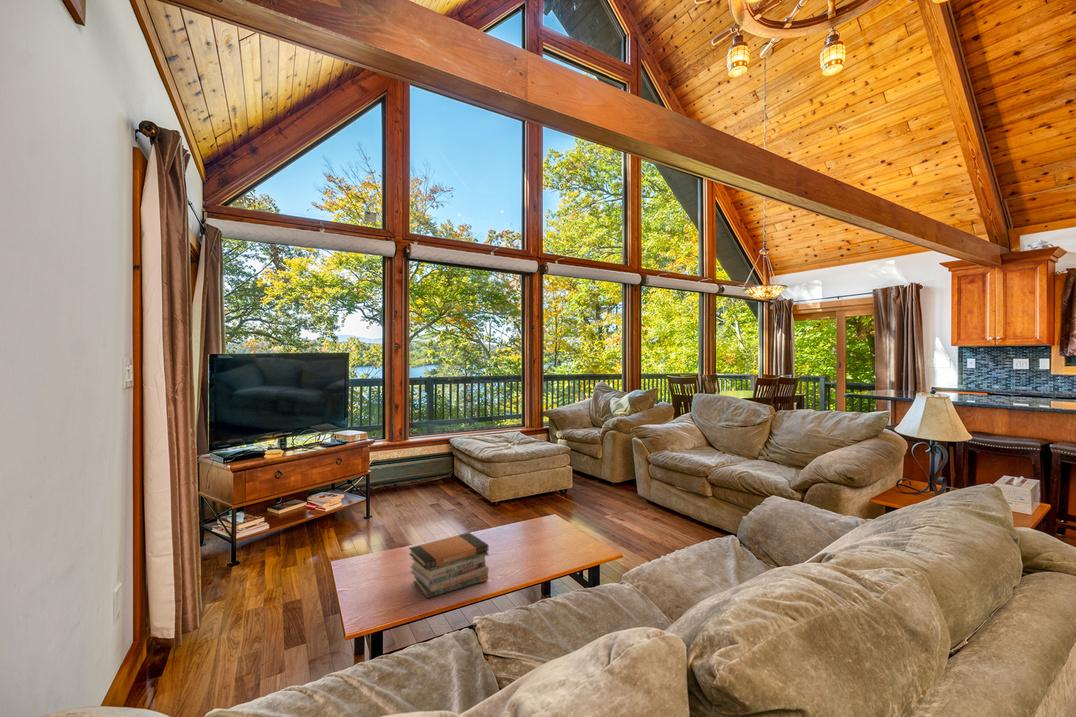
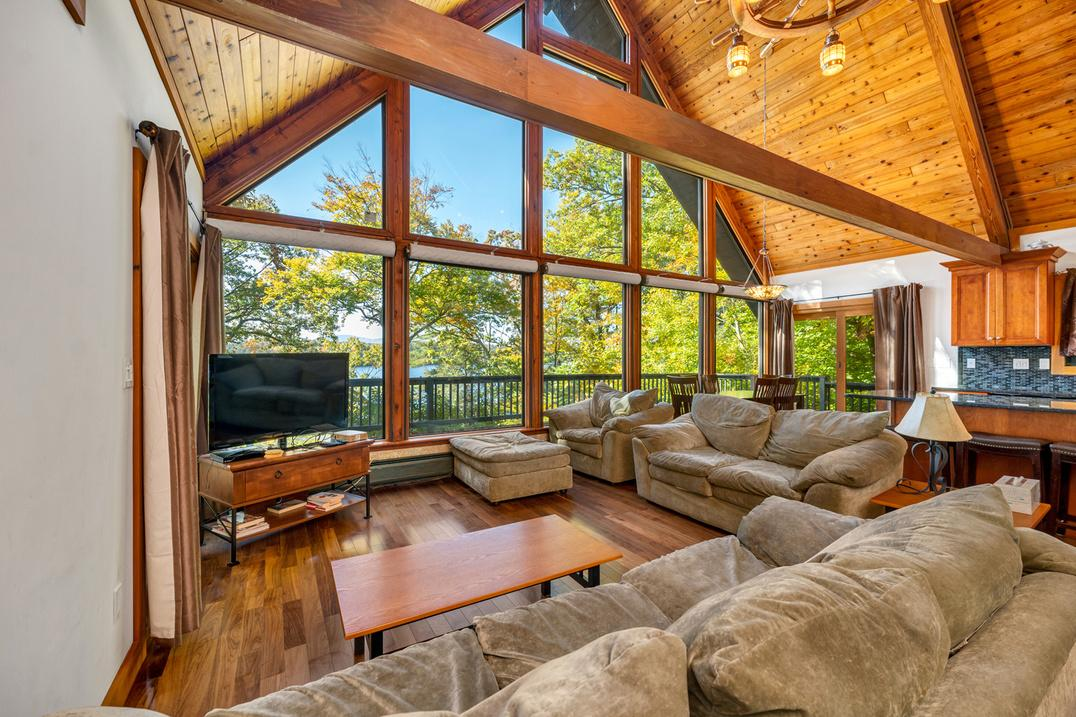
- book stack [408,531,490,599]
